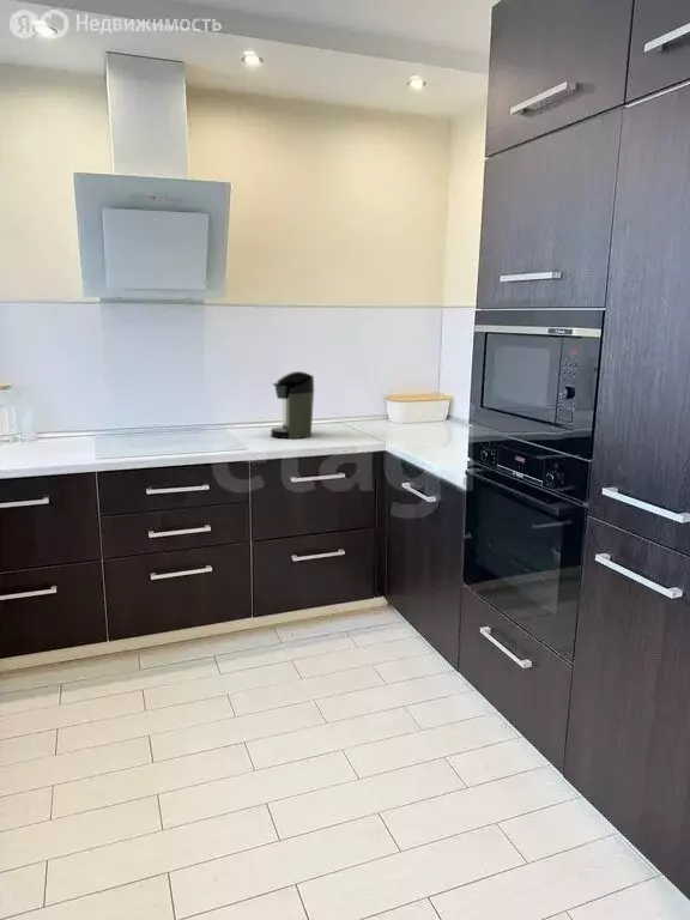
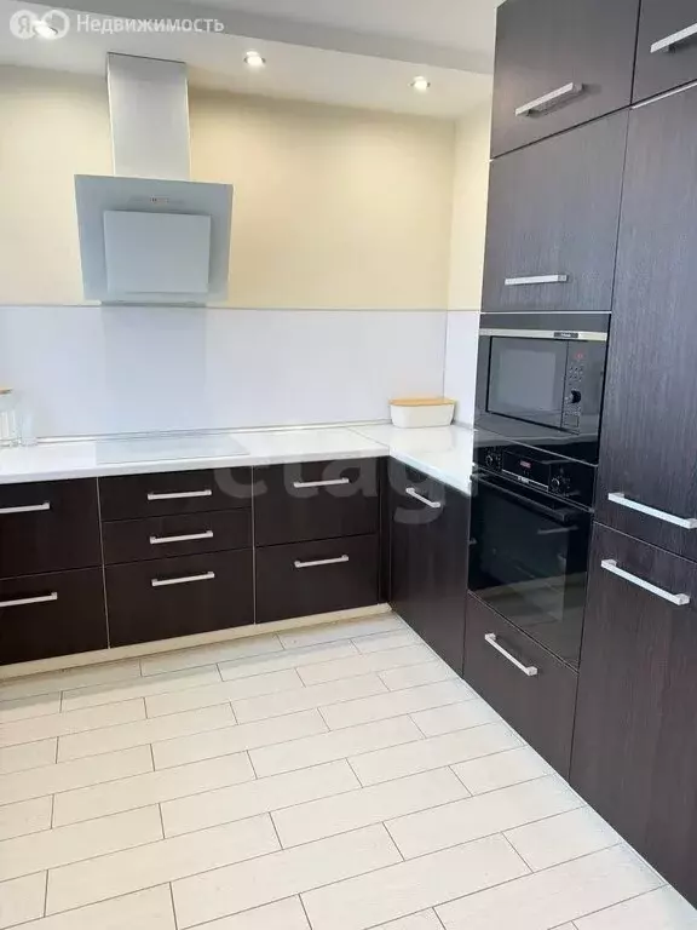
- coffee maker [270,370,315,440]
